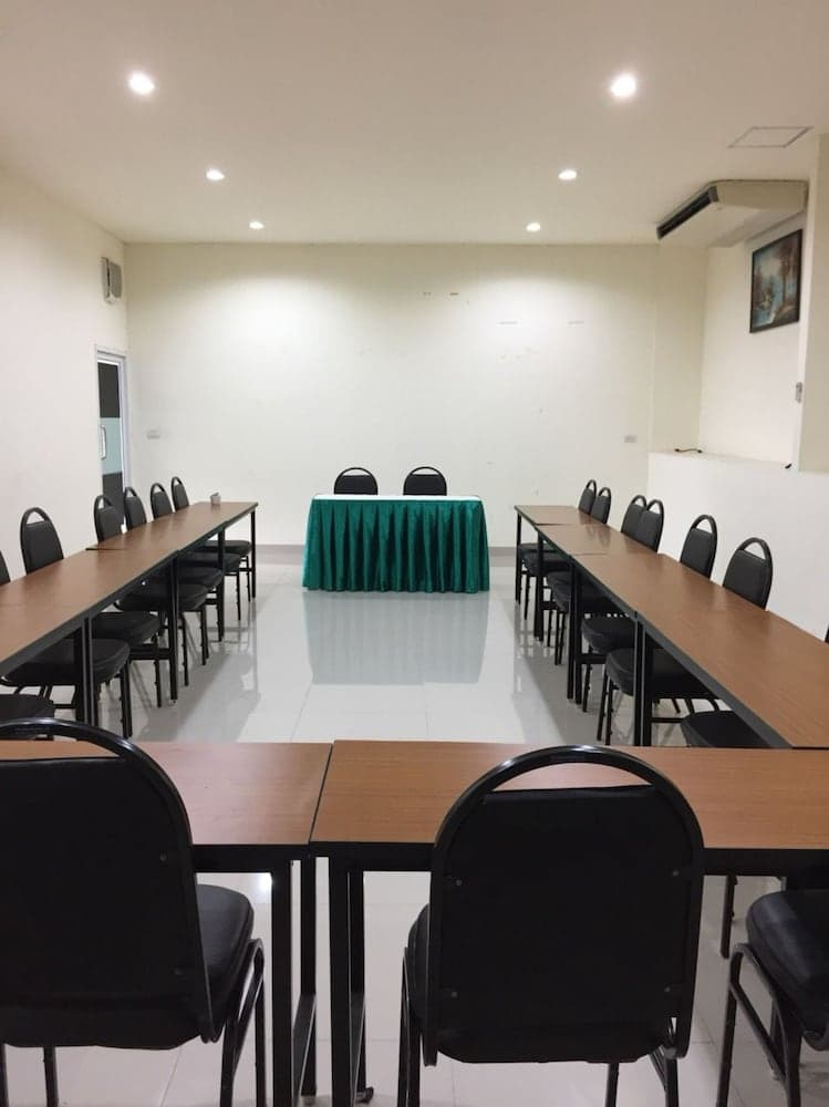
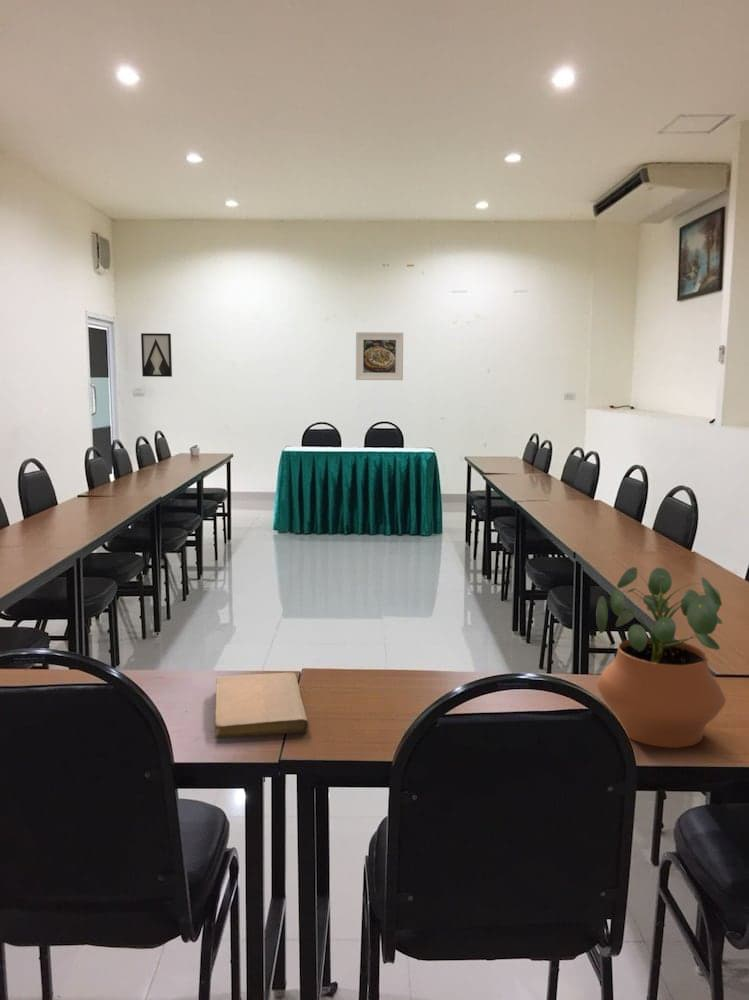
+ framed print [355,331,404,381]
+ wall art [140,332,173,378]
+ potted plant [595,566,727,749]
+ notebook [214,672,309,739]
